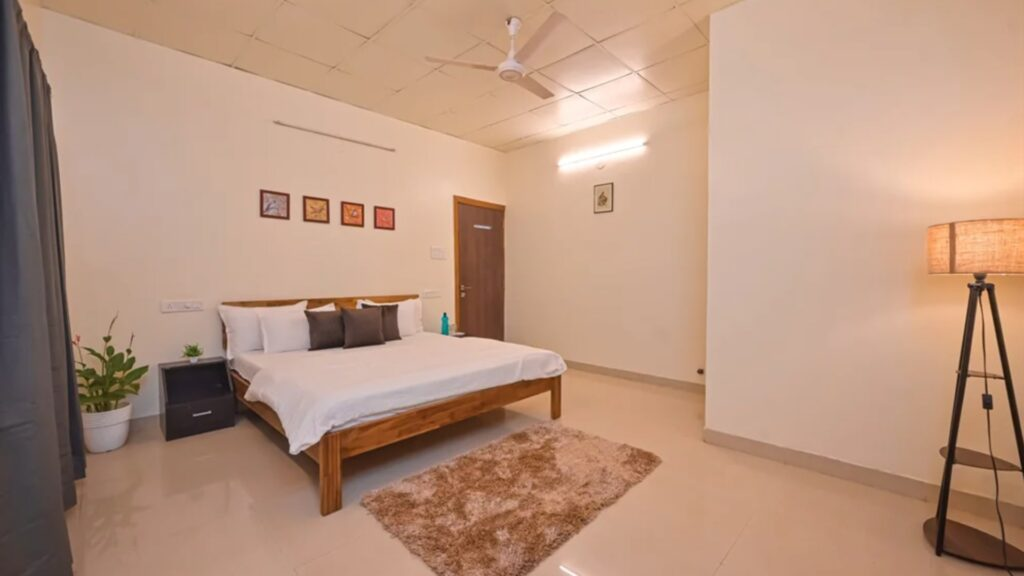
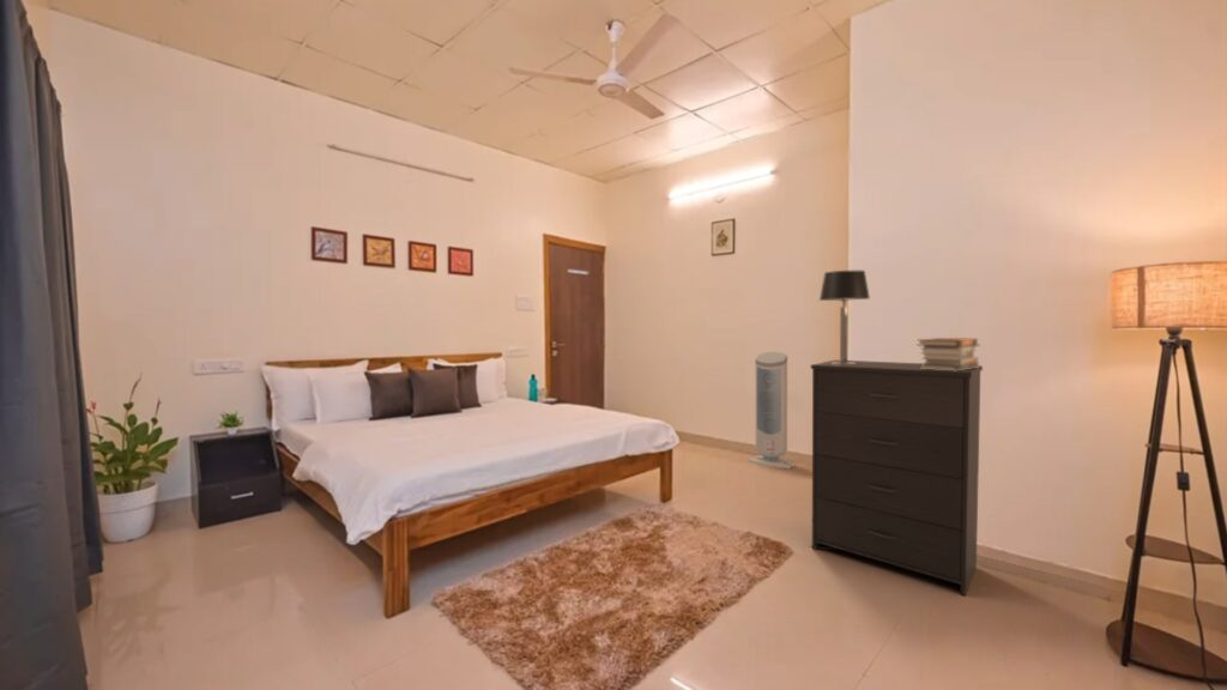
+ table lamp [818,270,871,364]
+ dresser [810,359,984,598]
+ book stack [915,337,981,371]
+ air purifier [747,351,797,470]
